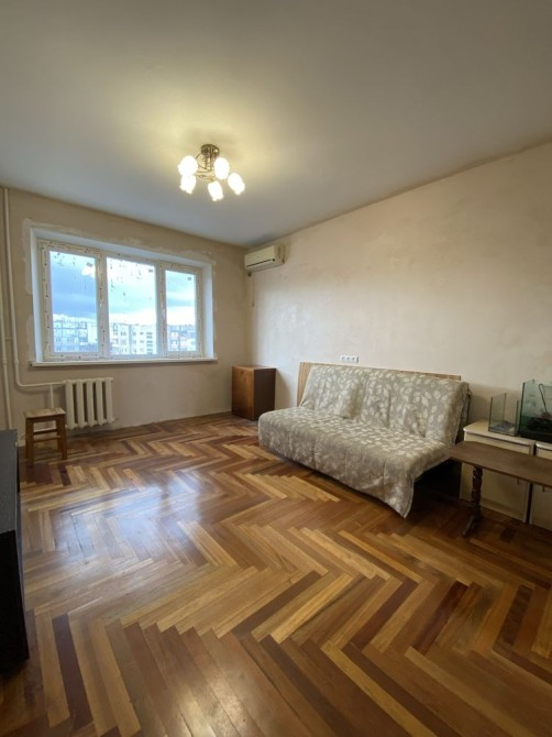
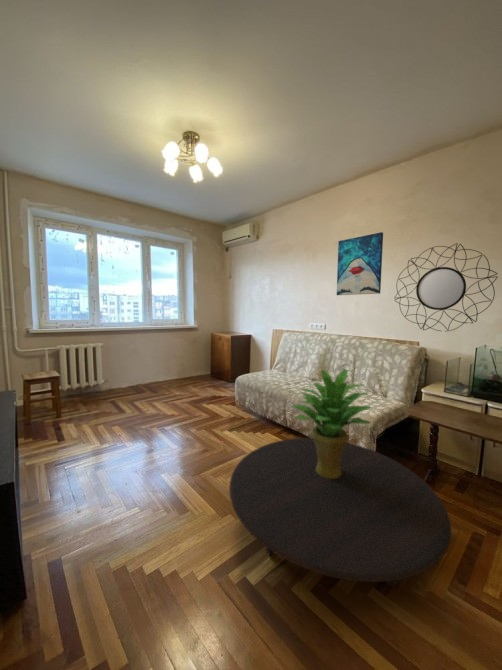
+ home mirror [393,242,499,332]
+ wall art [336,231,384,296]
+ potted plant [291,368,373,478]
+ table [228,437,452,587]
